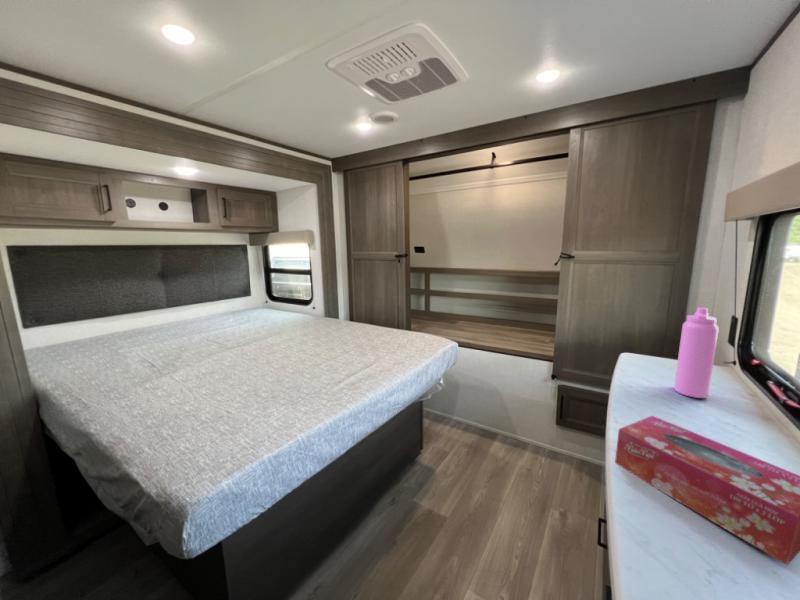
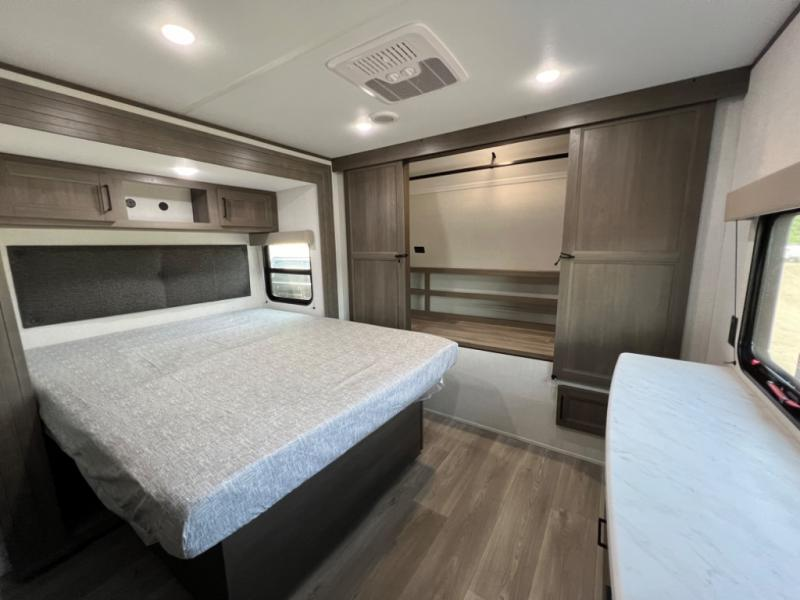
- tissue box [614,414,800,566]
- water bottle [673,306,720,399]
